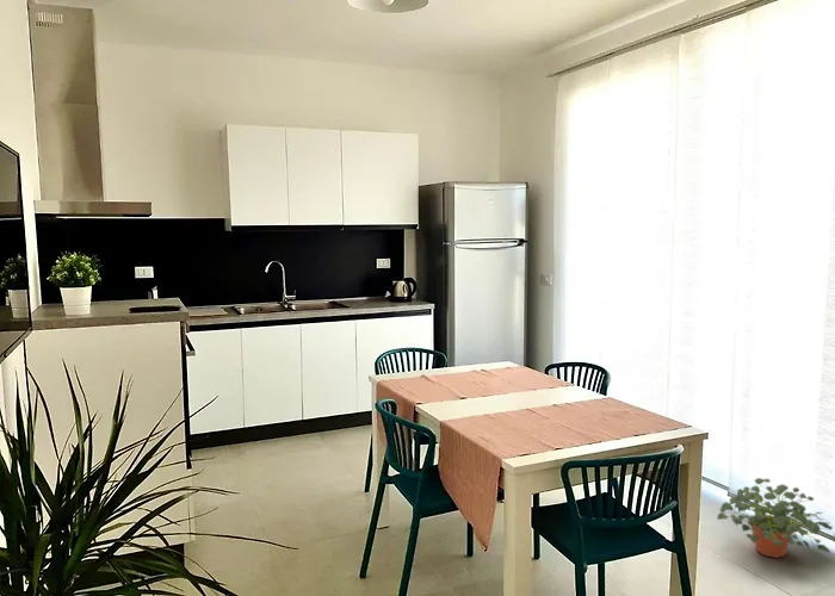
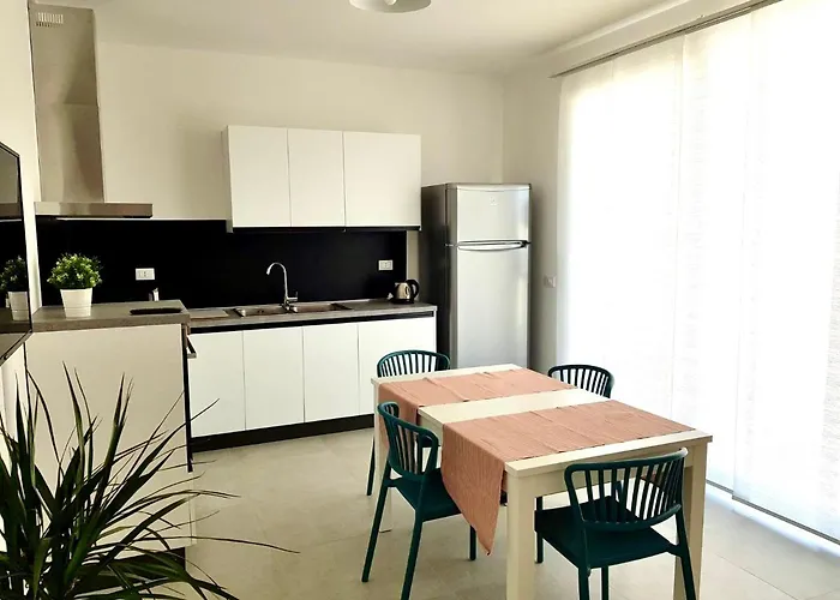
- potted plant [717,477,835,559]
